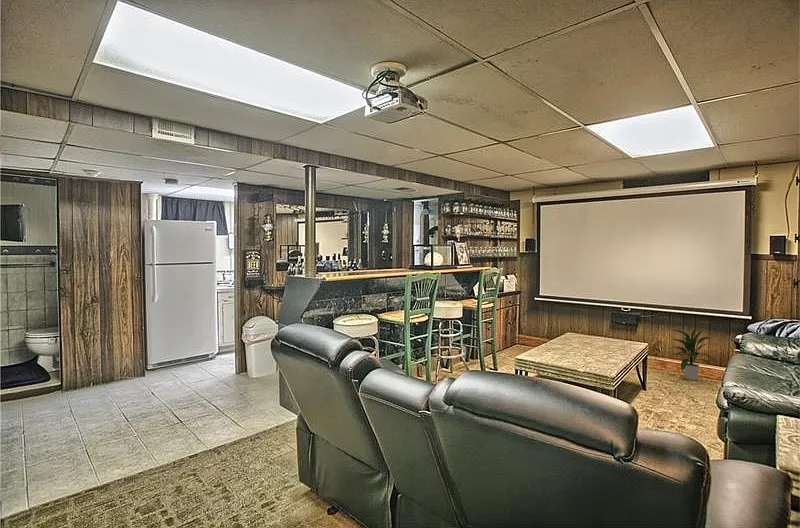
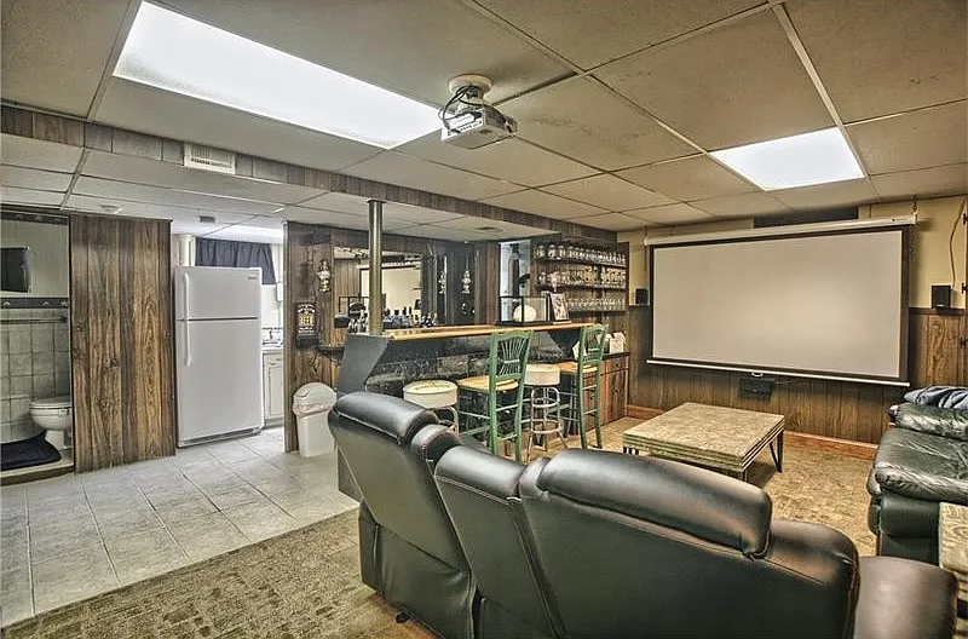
- indoor plant [671,325,716,381]
